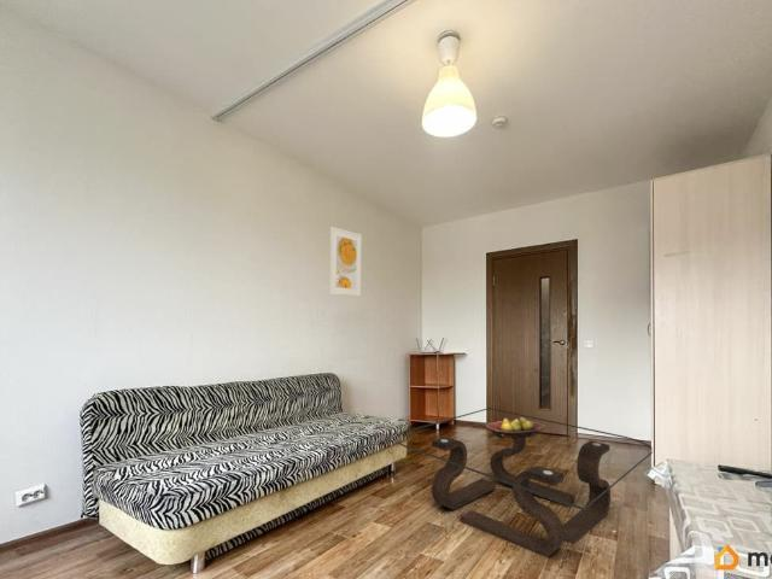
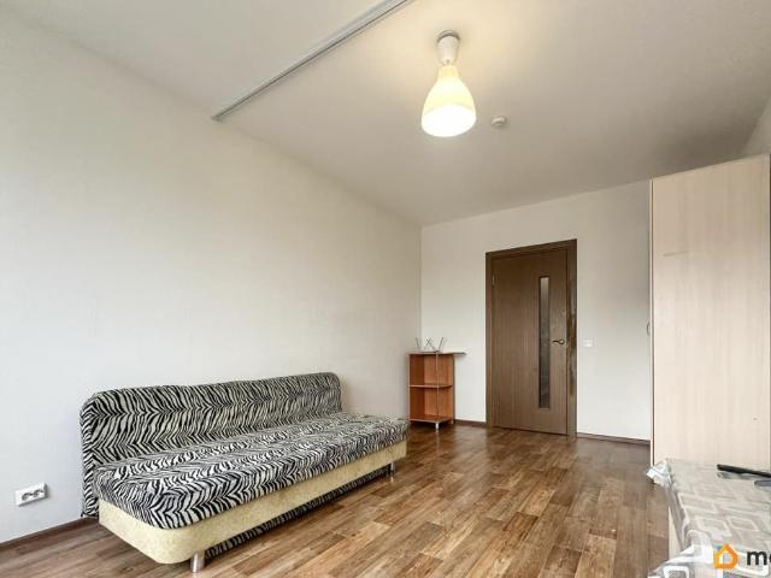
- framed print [328,226,363,298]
- coffee table [396,407,654,558]
- fruit bowl [485,416,545,439]
